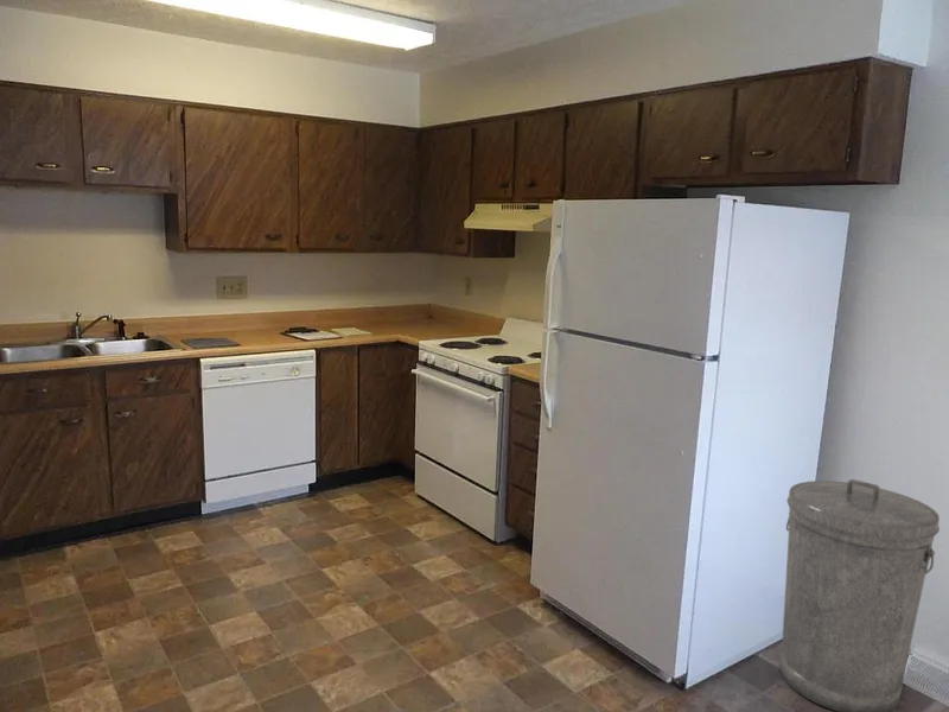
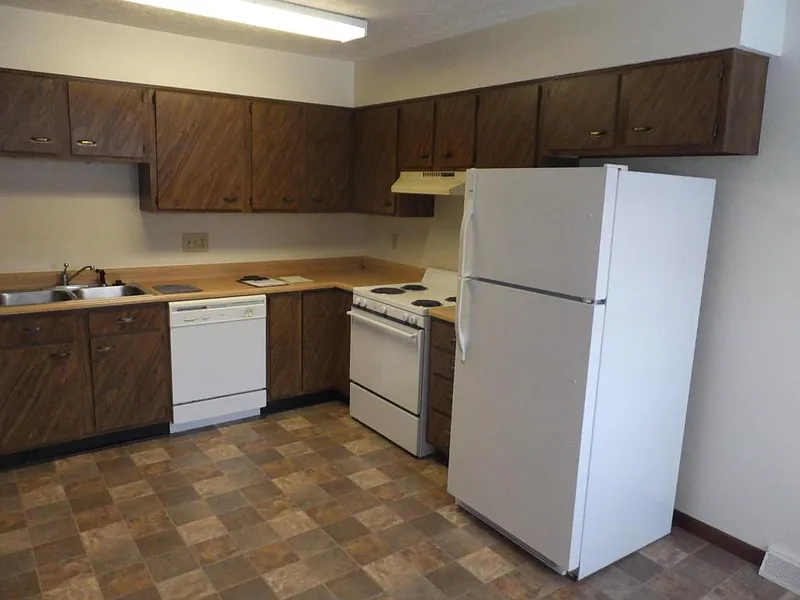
- trash can [779,478,941,712]
